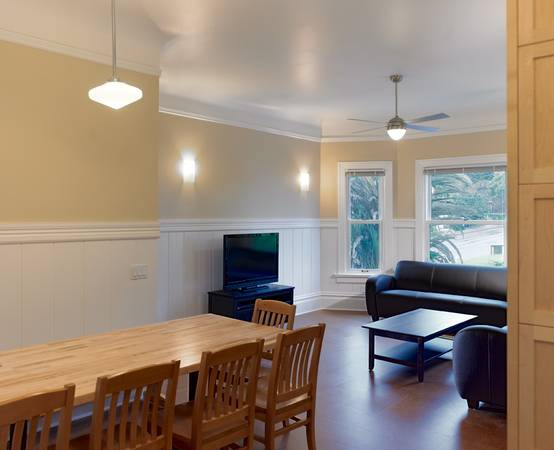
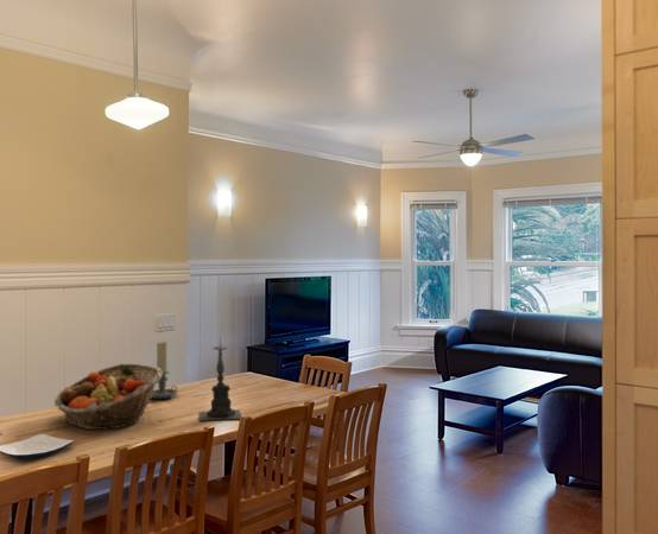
+ fruit basket [53,363,163,431]
+ candle holder [152,339,178,400]
+ plate [0,433,75,459]
+ candle holder [198,335,242,422]
